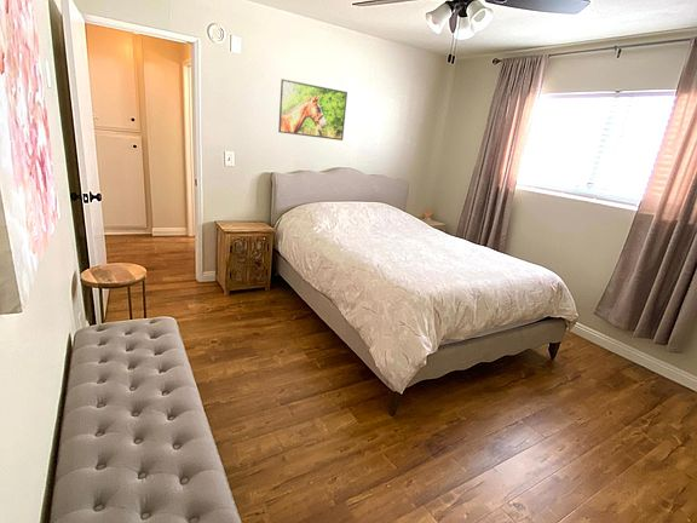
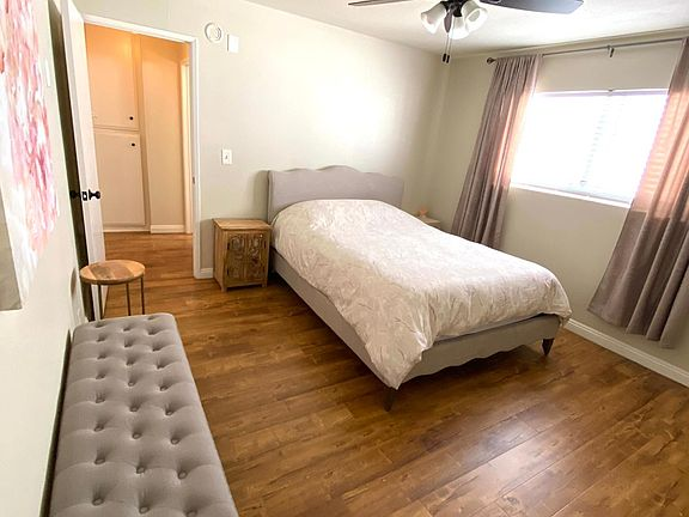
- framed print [277,77,348,142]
